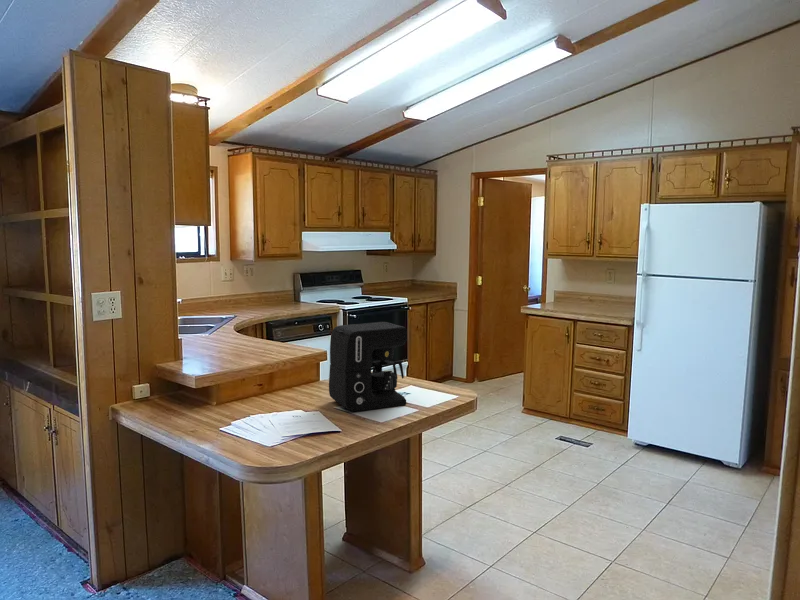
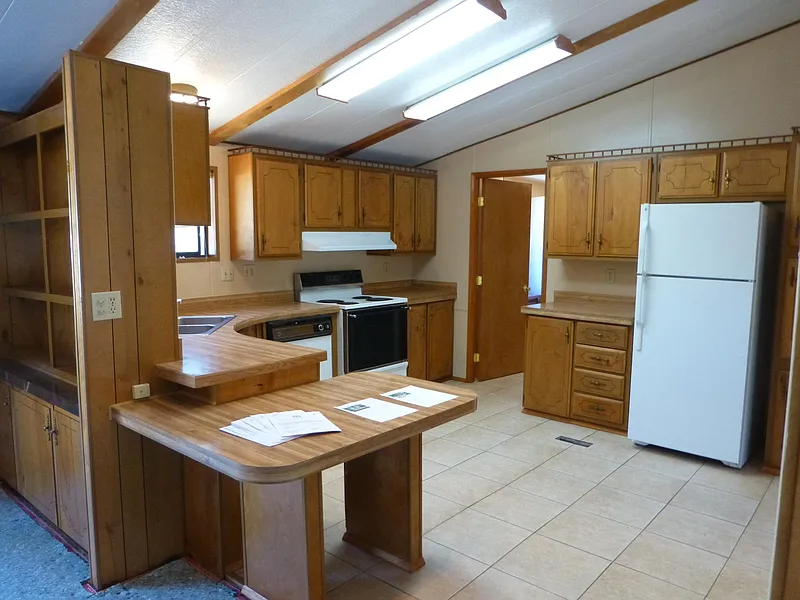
- coffee maker [328,321,408,412]
